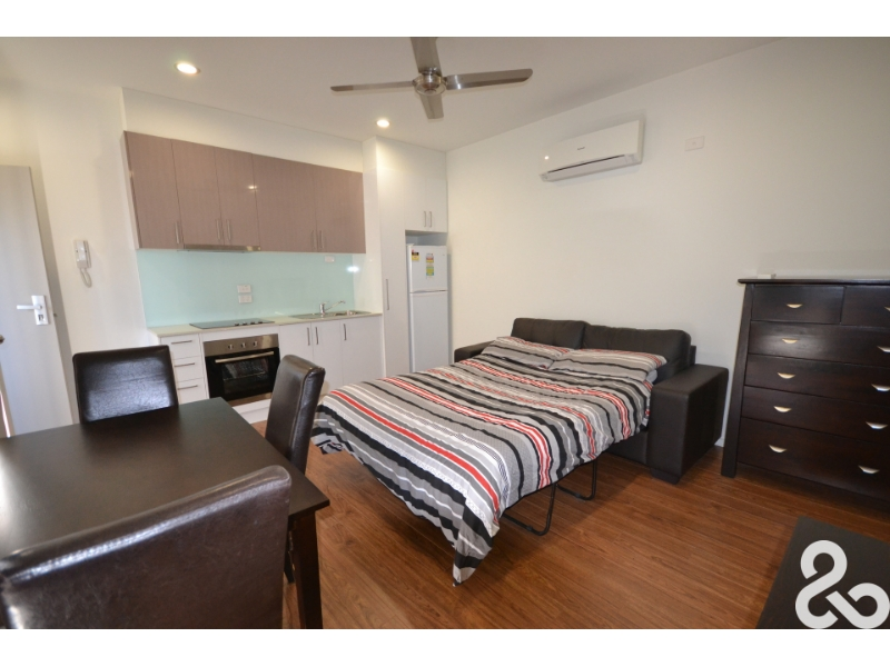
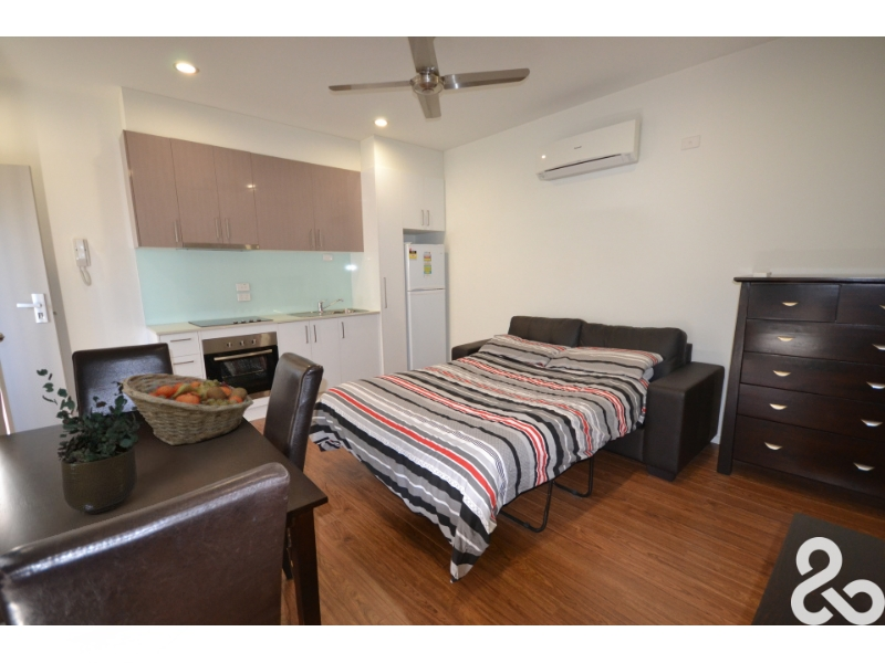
+ fruit basket [119,372,254,446]
+ potted plant [35,368,145,515]
